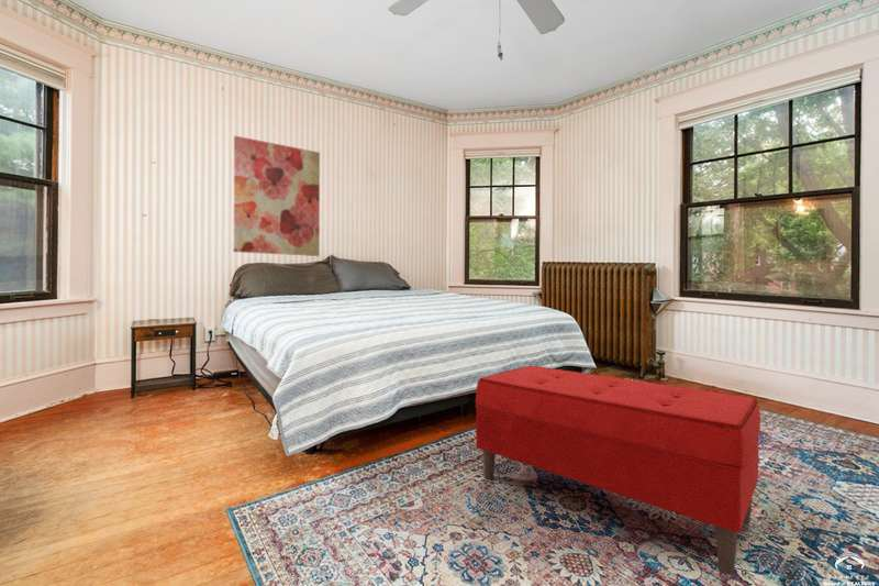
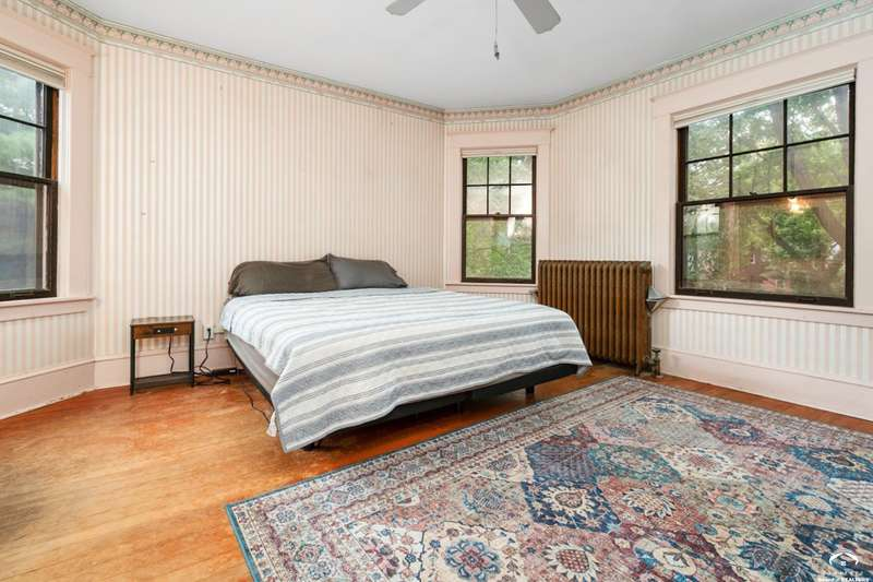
- wall art [232,134,321,257]
- bench [475,365,761,575]
